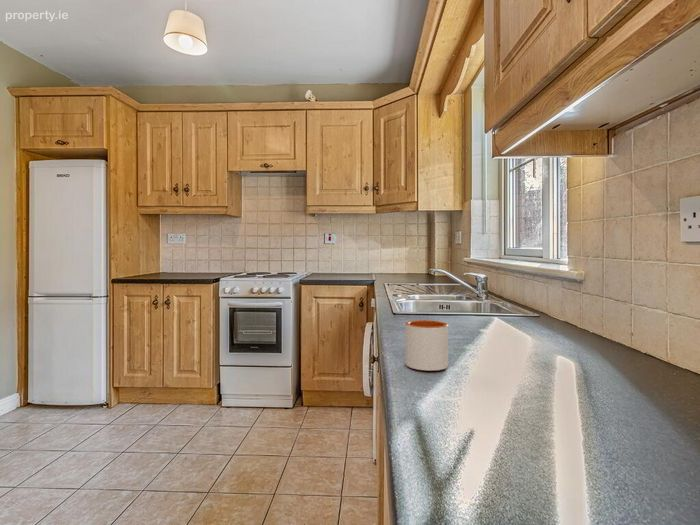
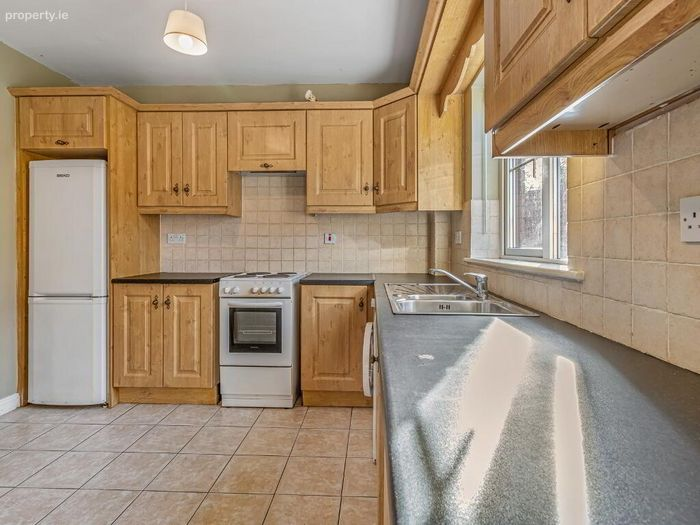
- mug [405,319,450,372]
